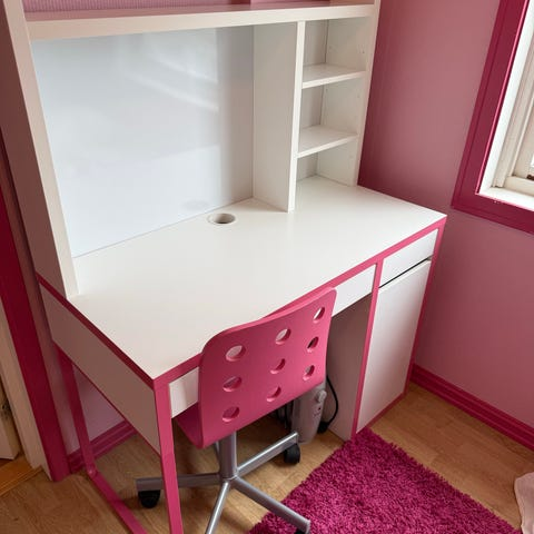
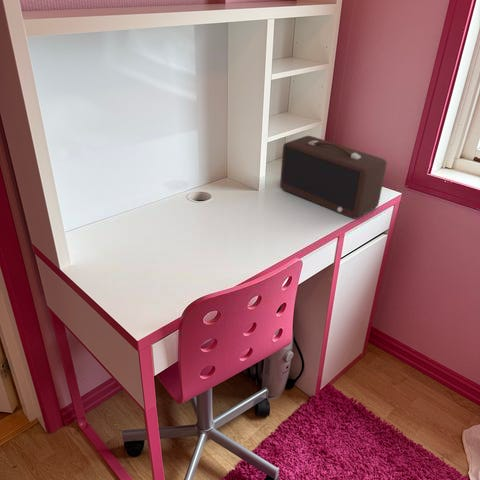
+ speaker [279,135,388,220]
